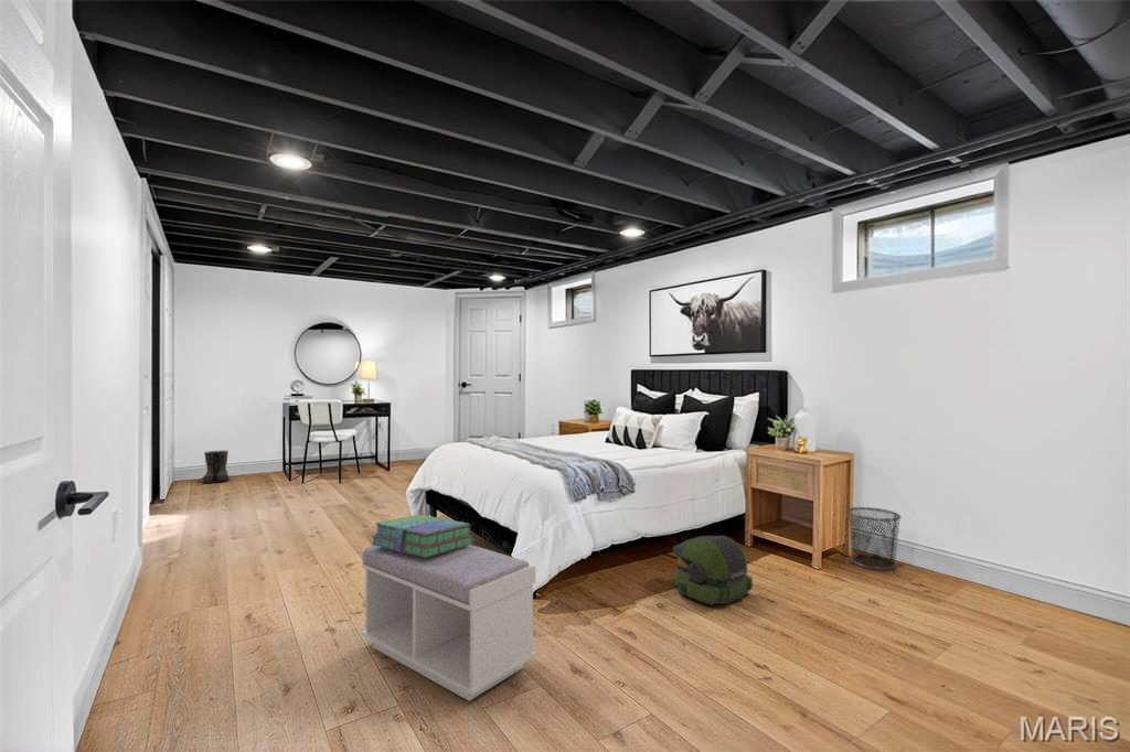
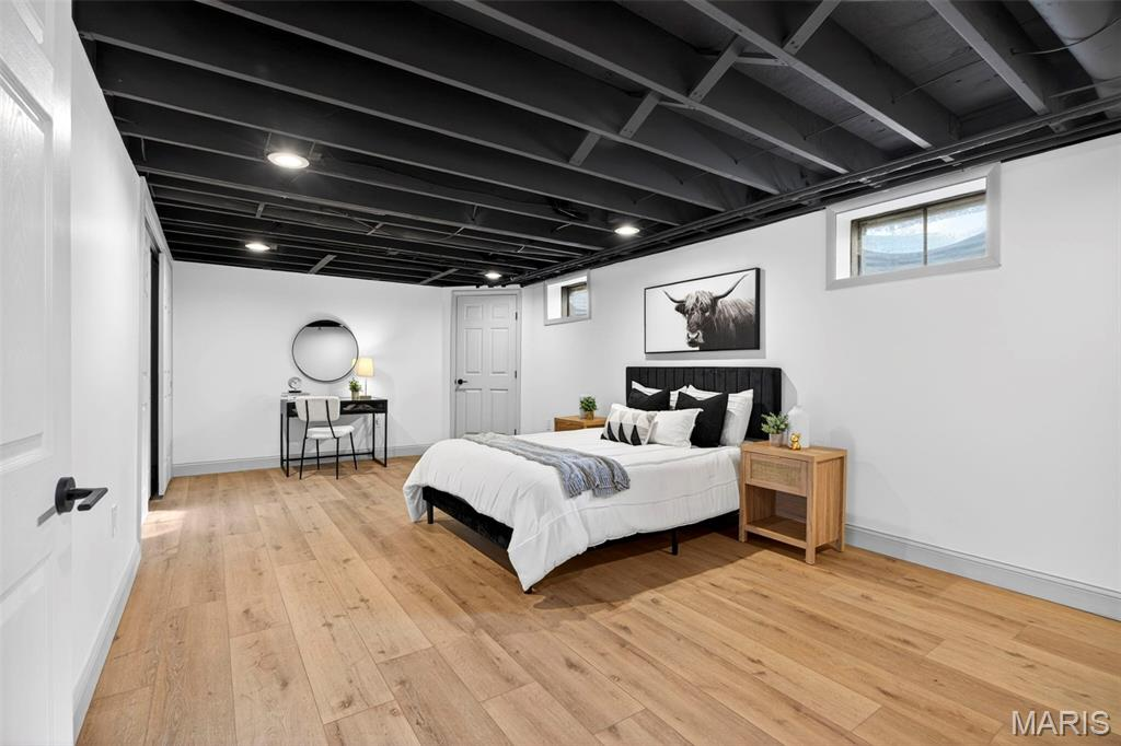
- backpack [672,535,754,606]
- stack of books [370,514,475,558]
- waste bin [845,506,903,571]
- boots [201,450,230,484]
- bench [361,545,536,702]
